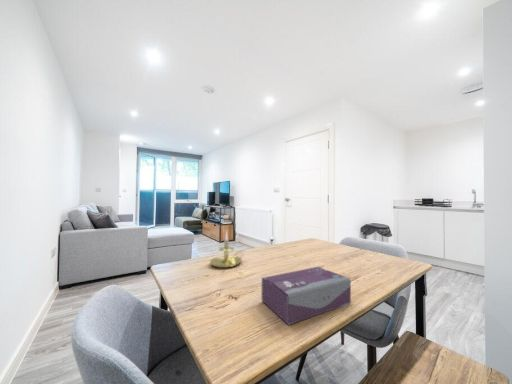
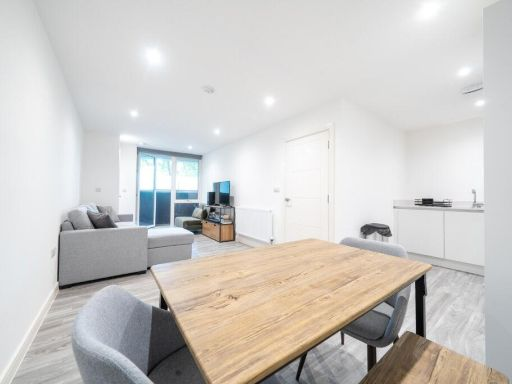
- candle holder [209,230,246,269]
- tissue box [261,266,352,326]
